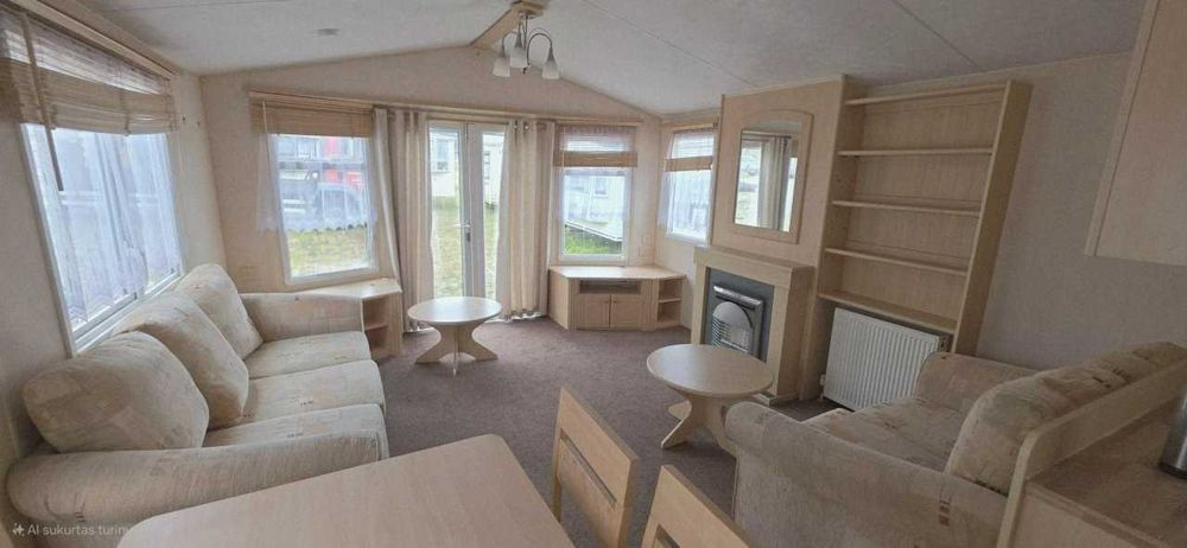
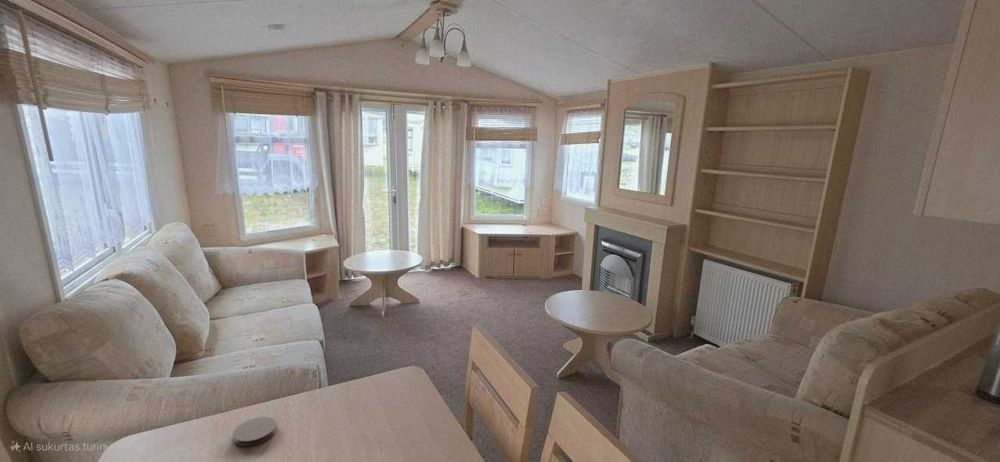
+ coaster [232,416,278,447]
